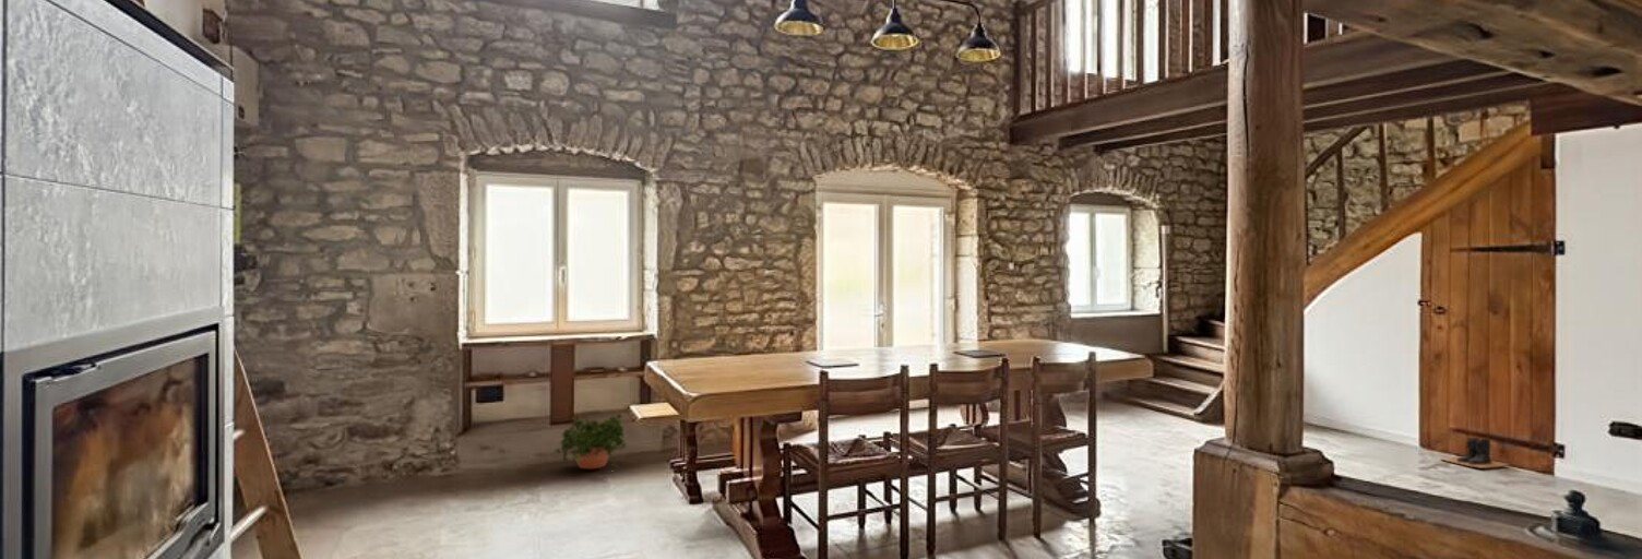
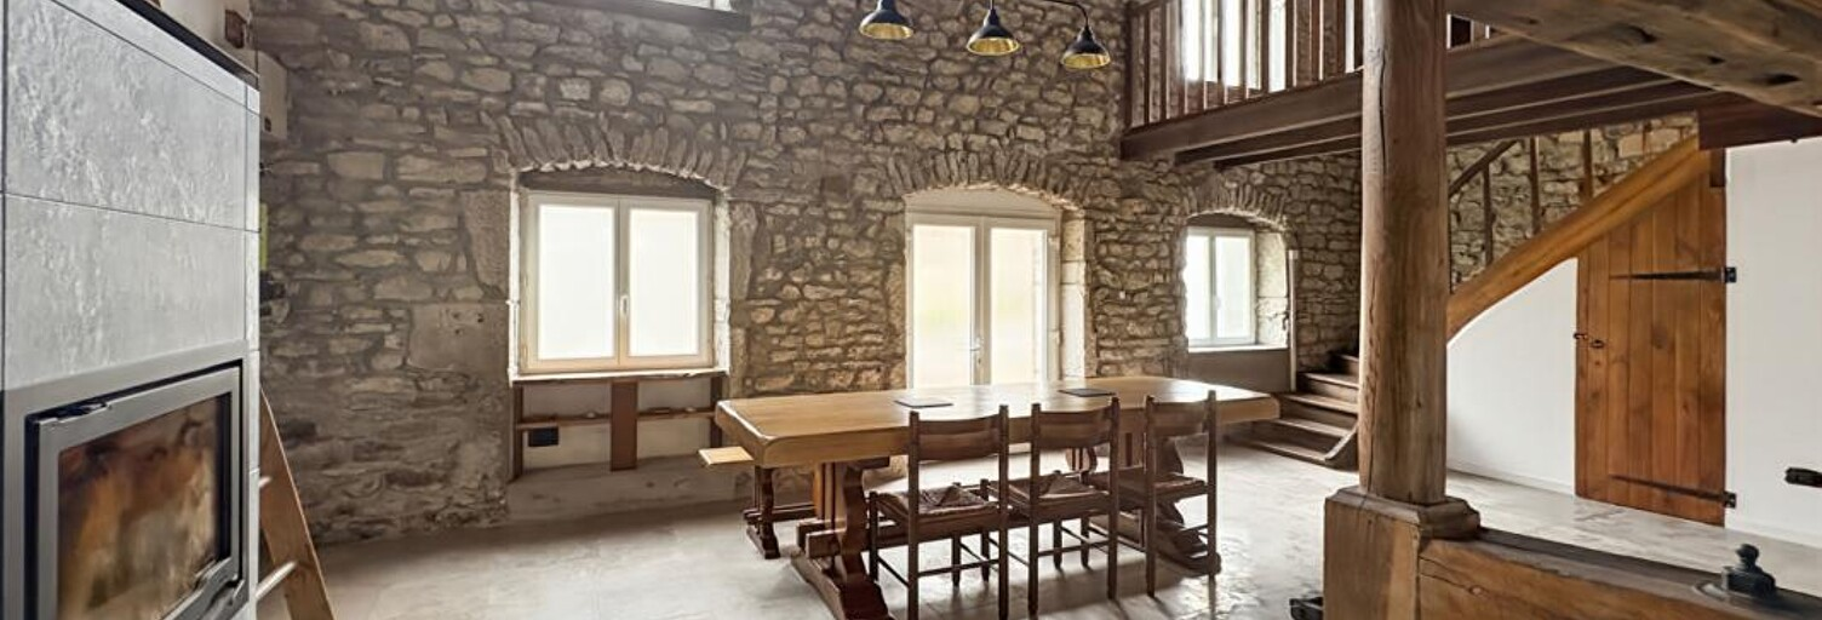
- boots [1441,437,1512,469]
- potted plant [552,413,629,469]
